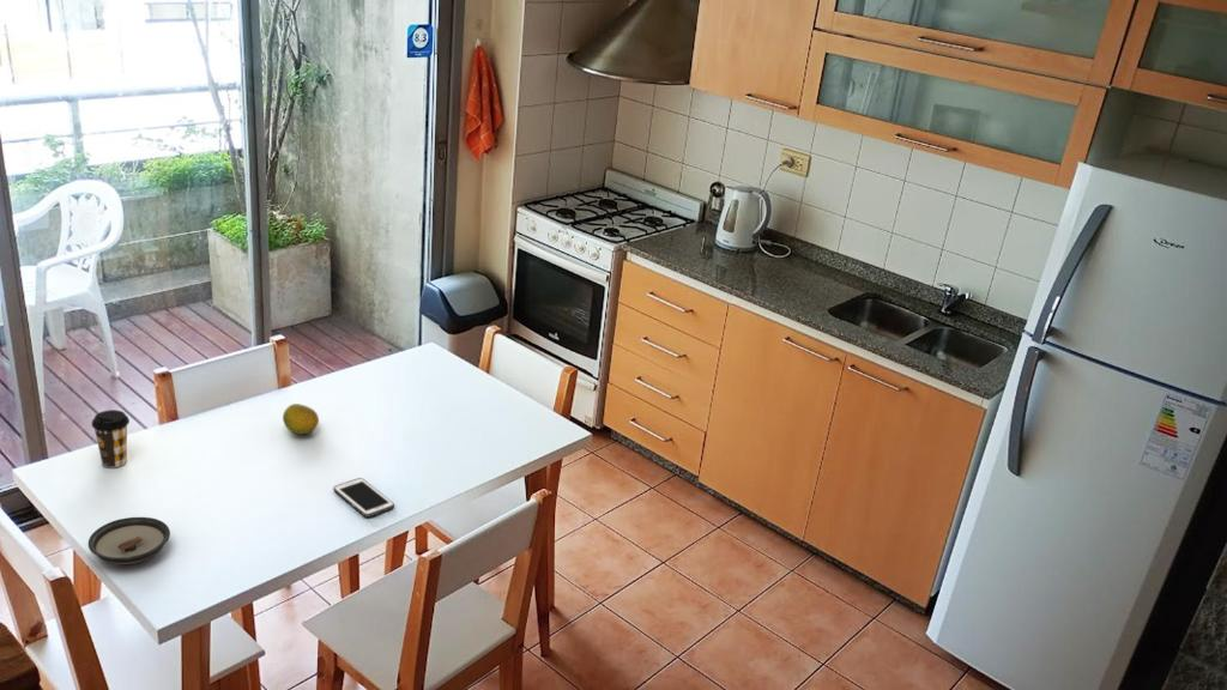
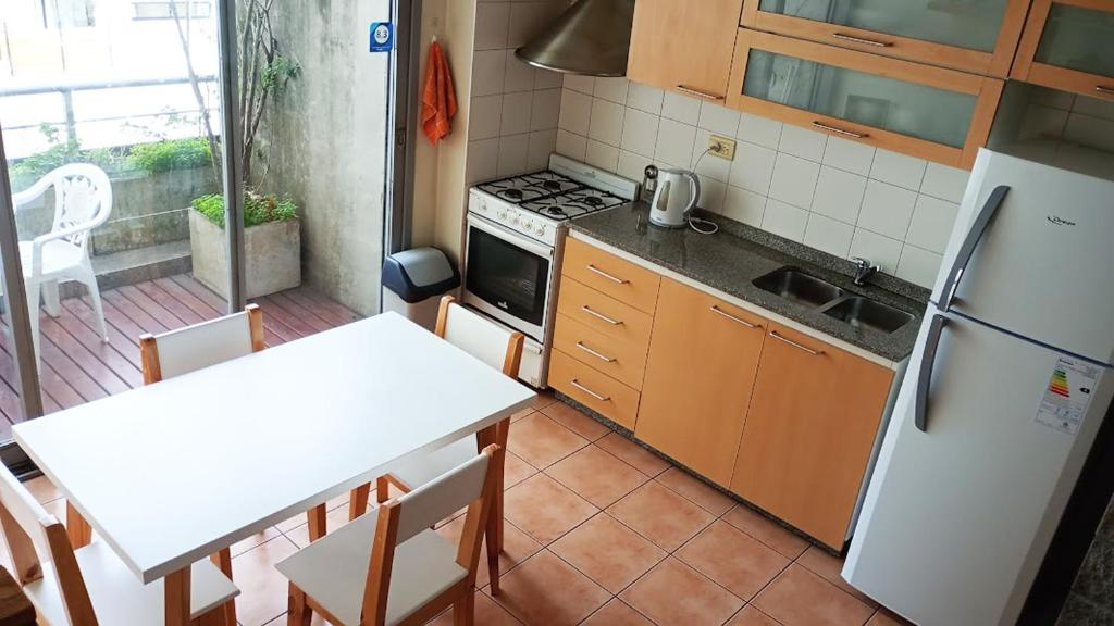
- saucer [87,516,171,565]
- coffee cup [90,408,131,468]
- cell phone [332,477,395,519]
- fruit [282,402,320,436]
